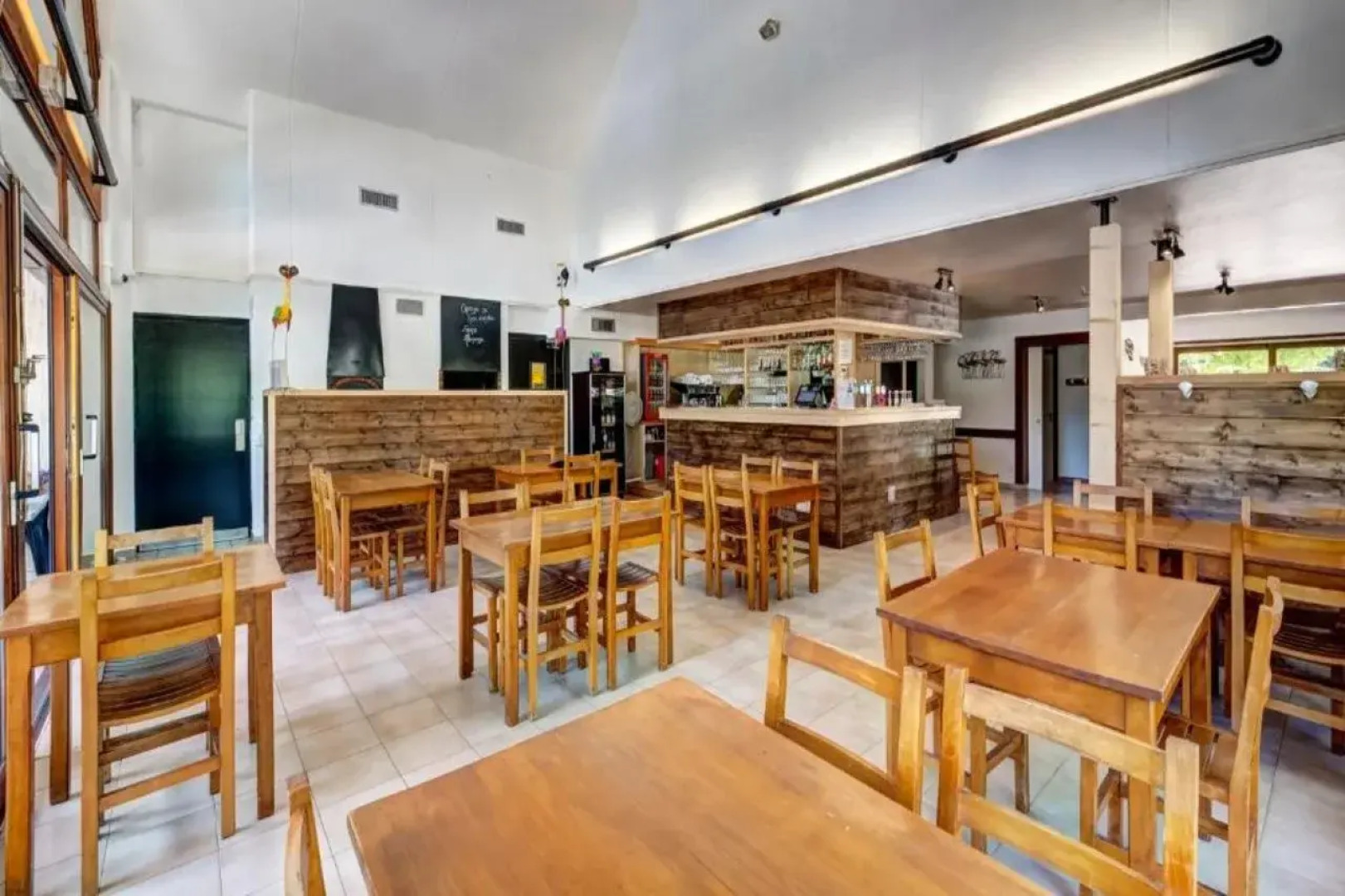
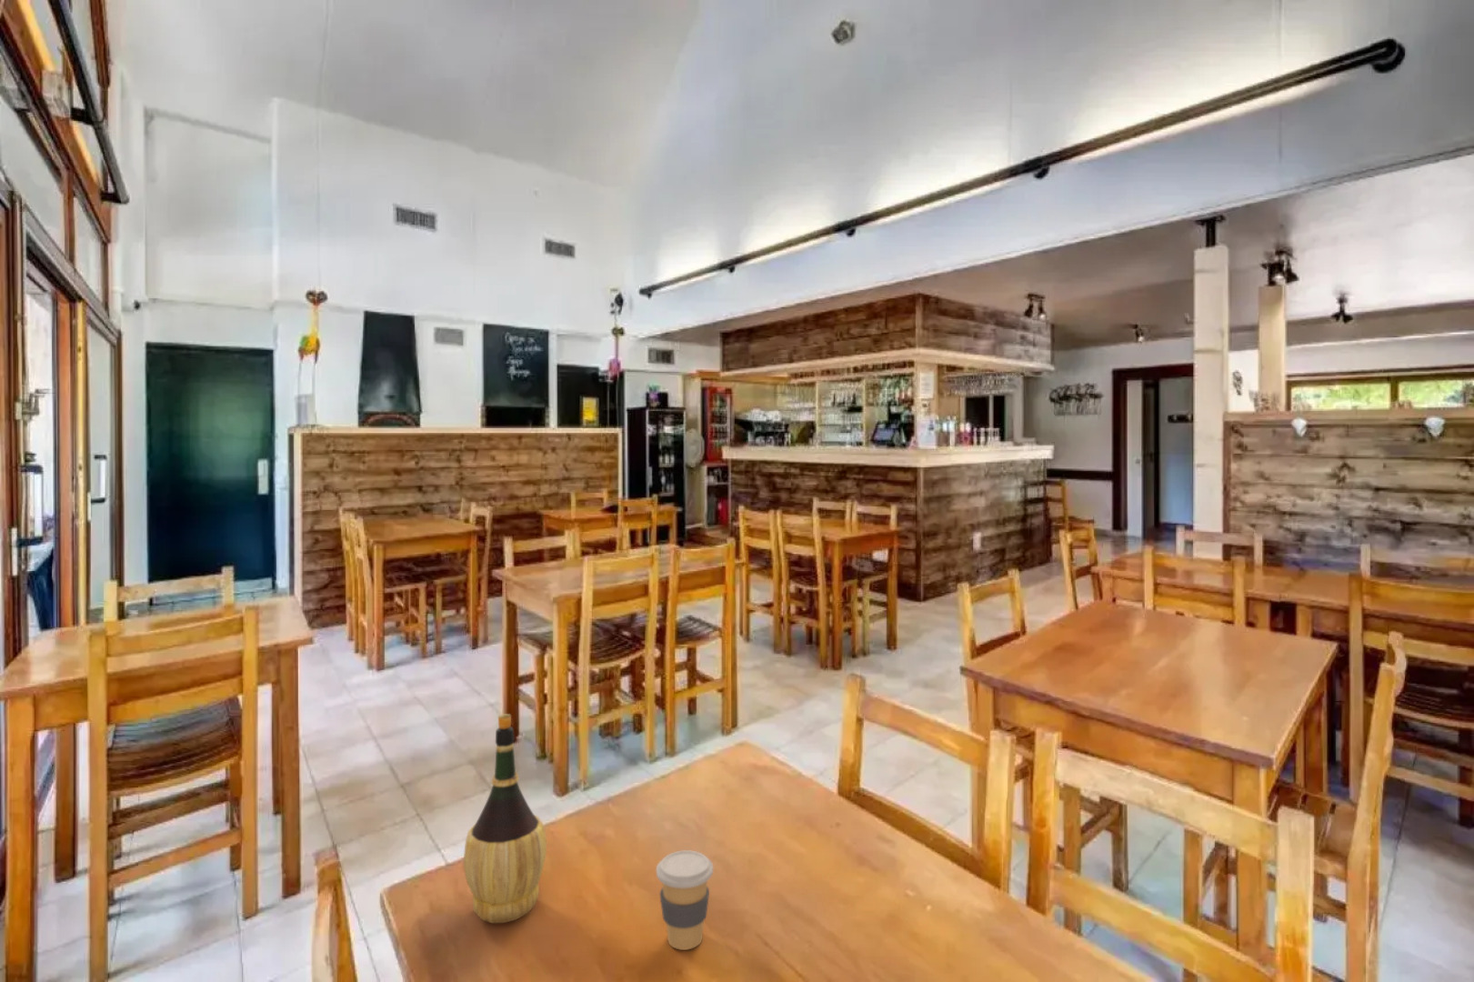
+ coffee cup [655,849,713,951]
+ wine bottle [462,712,548,924]
